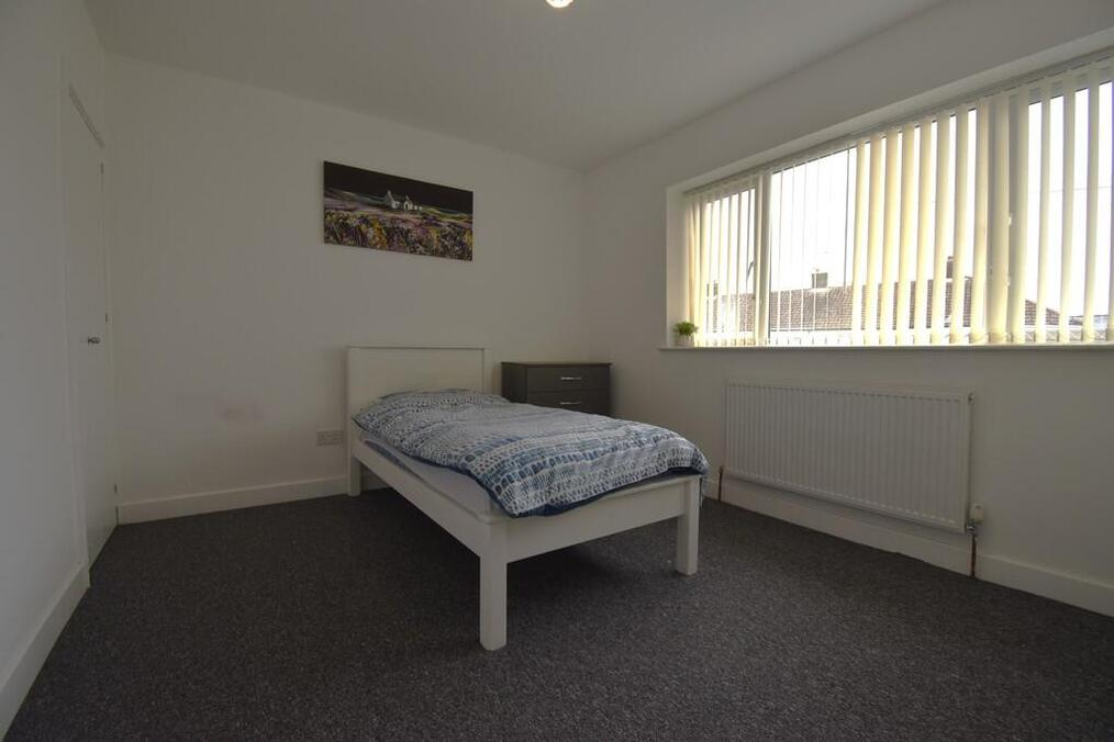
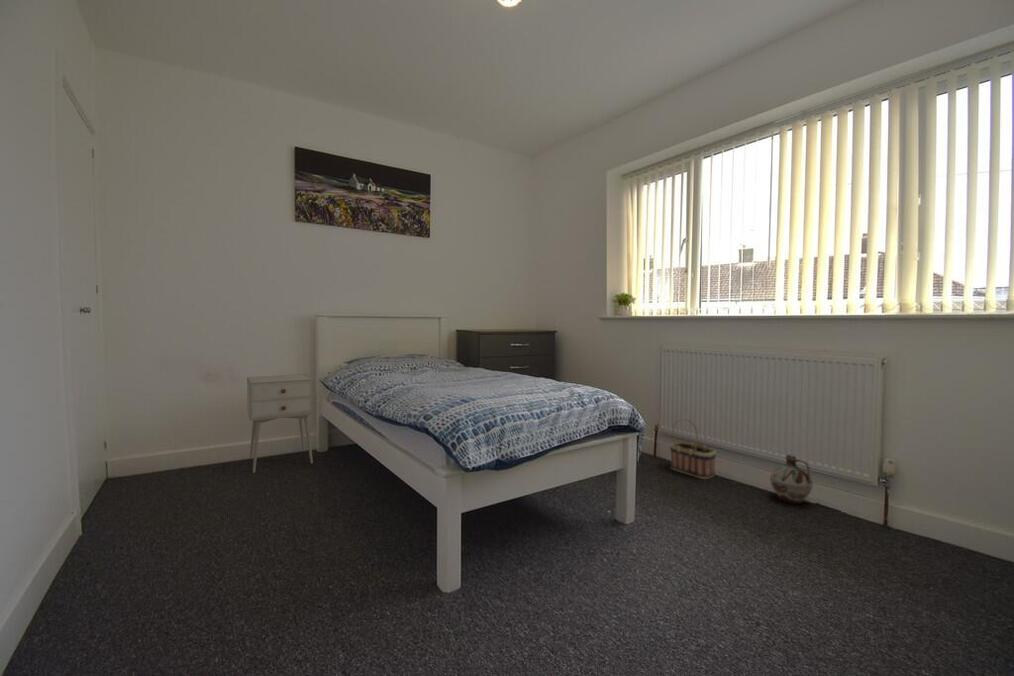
+ basket [669,418,718,480]
+ nightstand [246,373,315,474]
+ ceramic jug [769,453,814,505]
